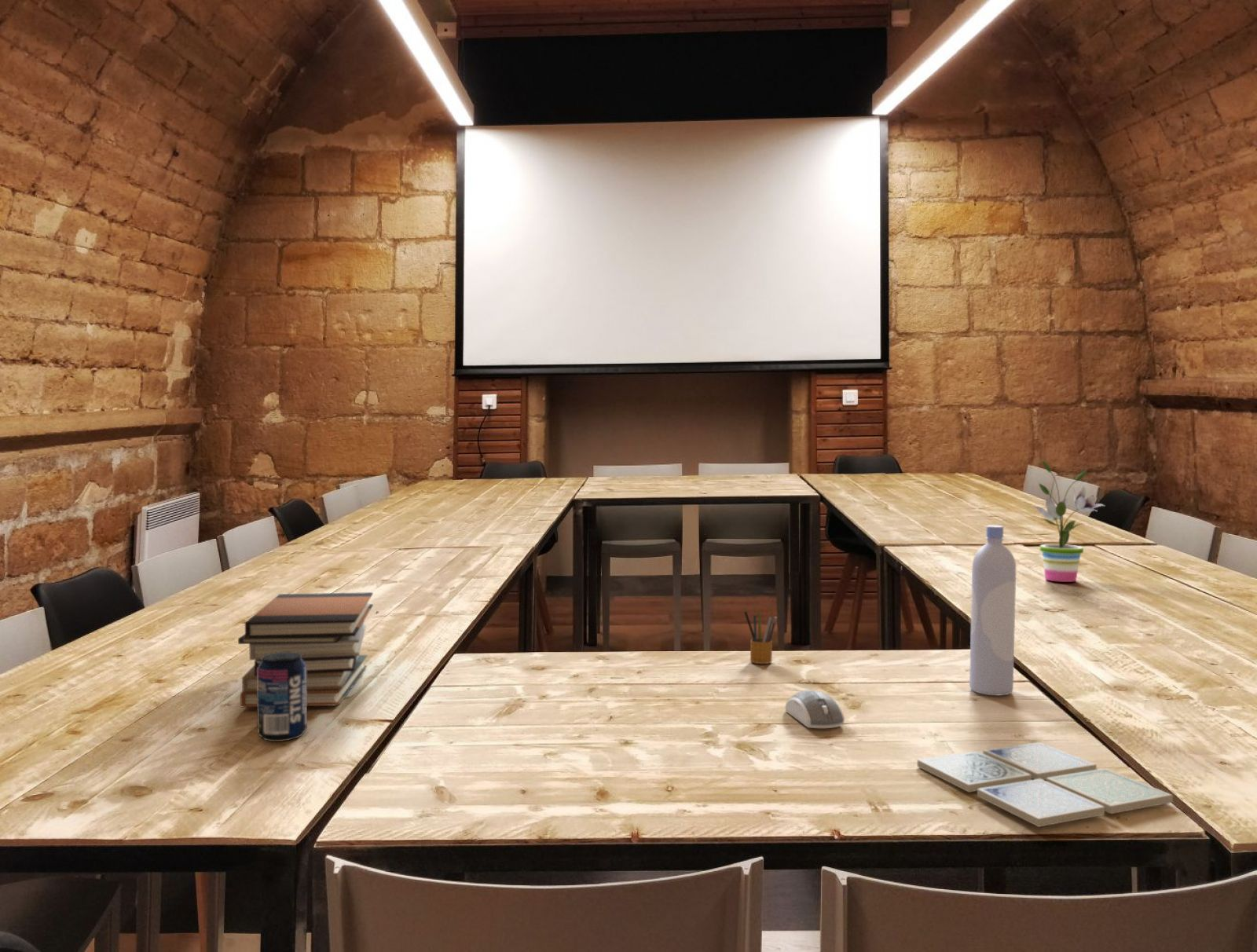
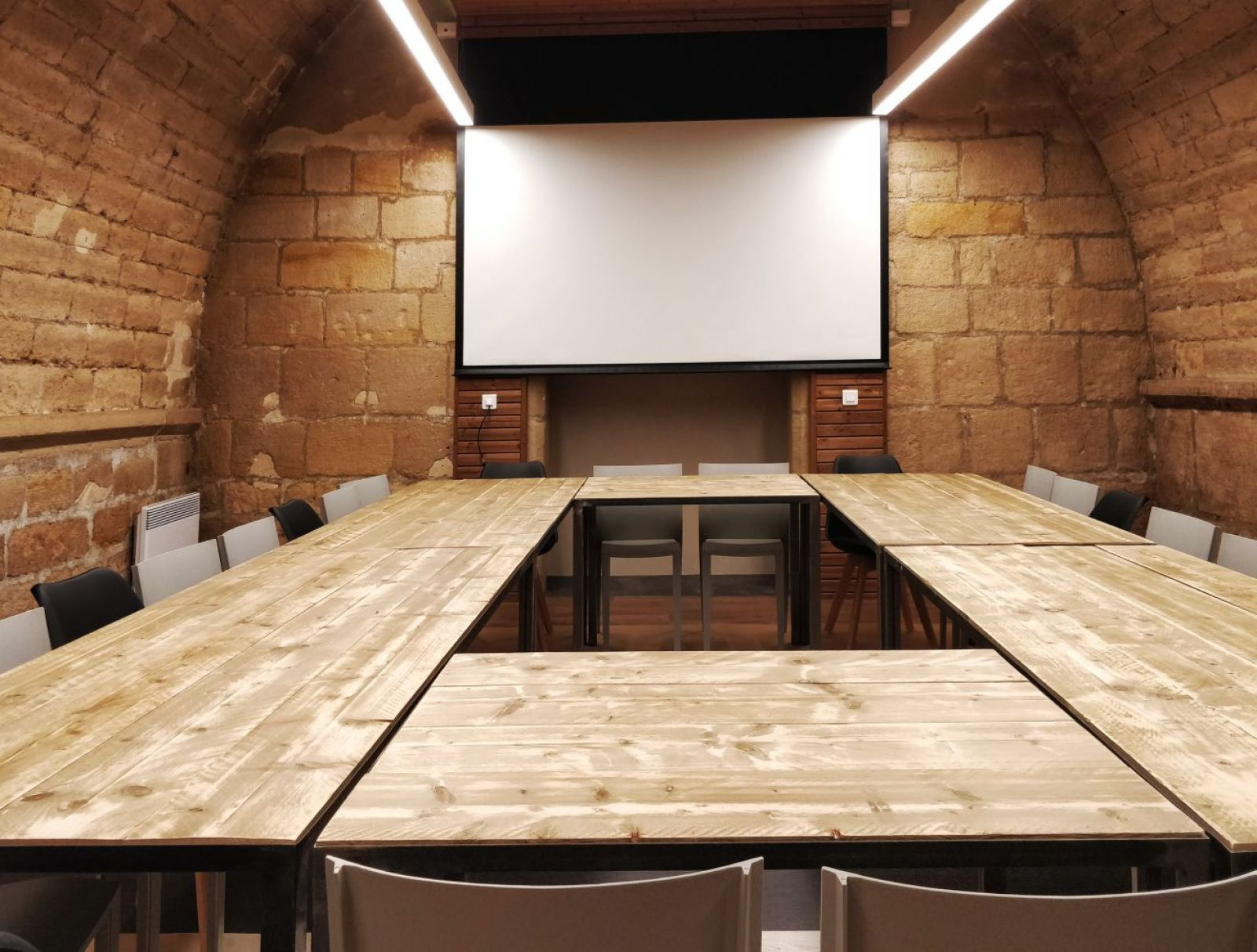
- computer mouse [784,690,845,729]
- pencil box [743,607,778,665]
- bottle [969,525,1017,696]
- beverage can [256,652,308,742]
- drink coaster [916,741,1174,828]
- potted plant [1034,460,1105,583]
- book stack [237,591,374,708]
